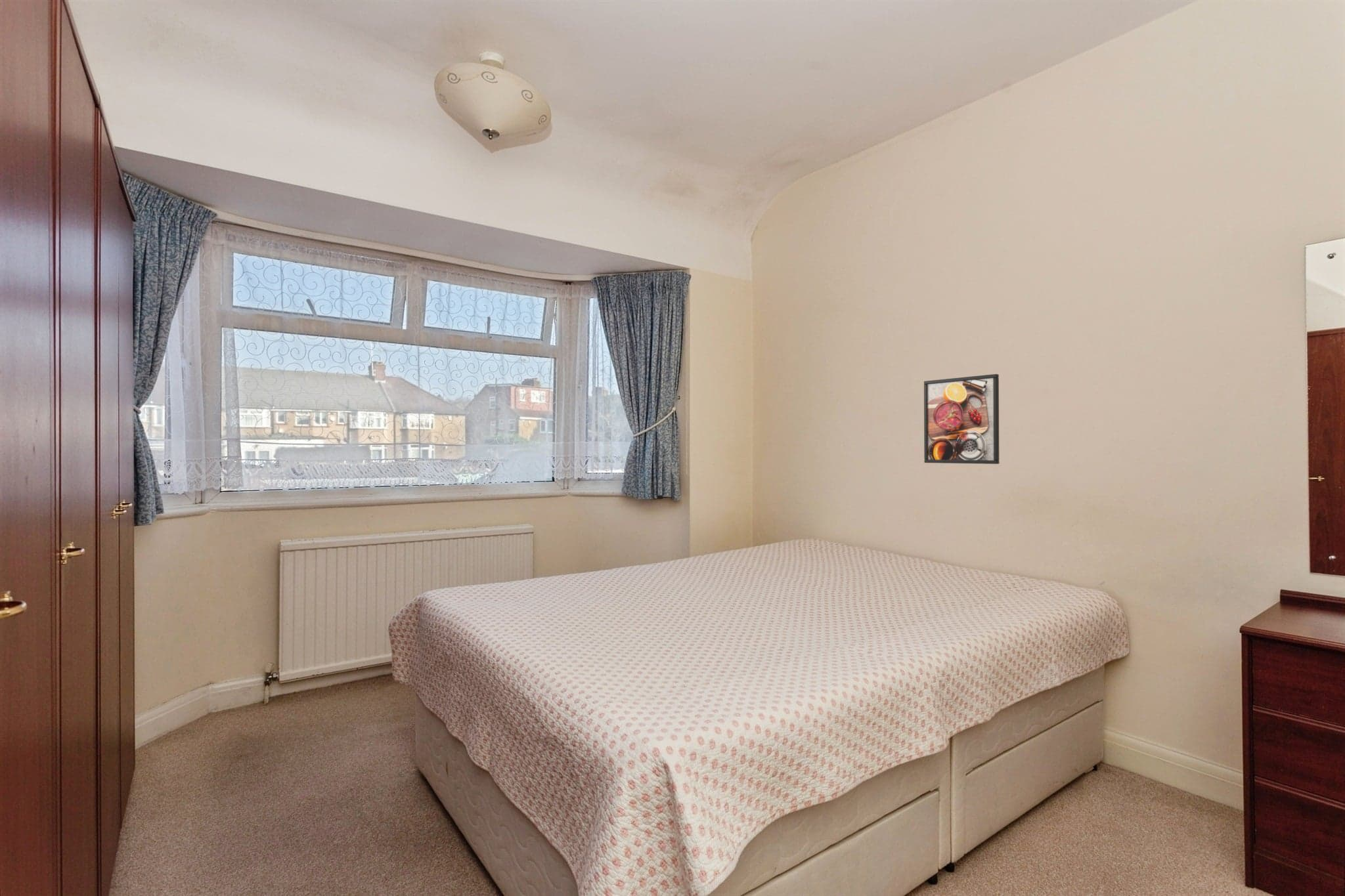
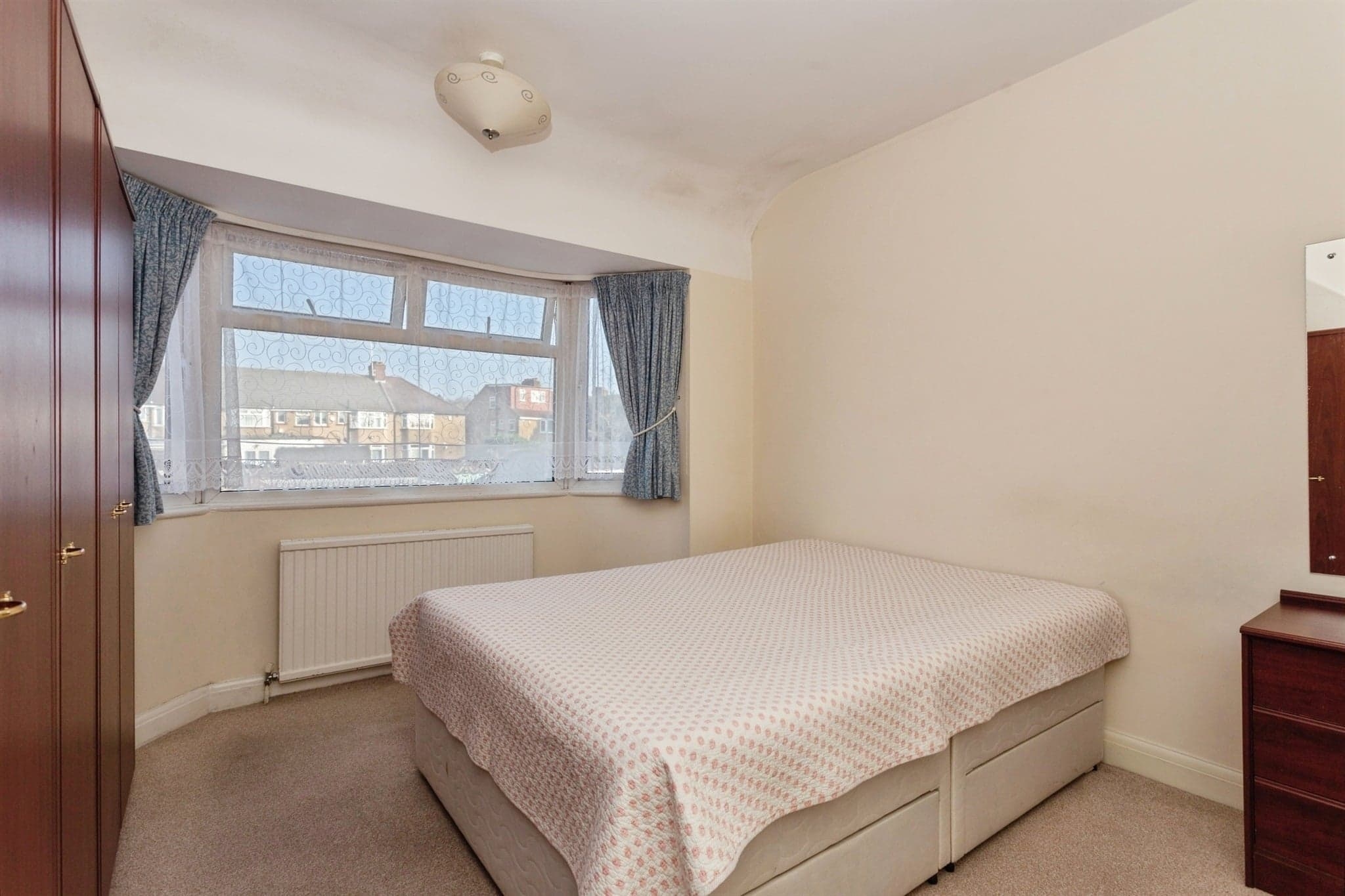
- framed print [923,373,1000,465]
